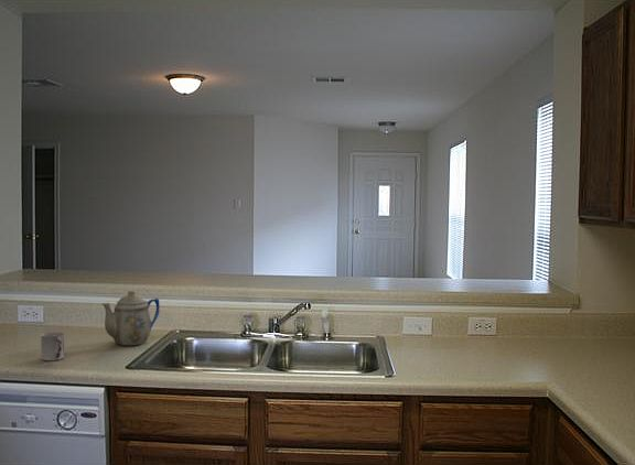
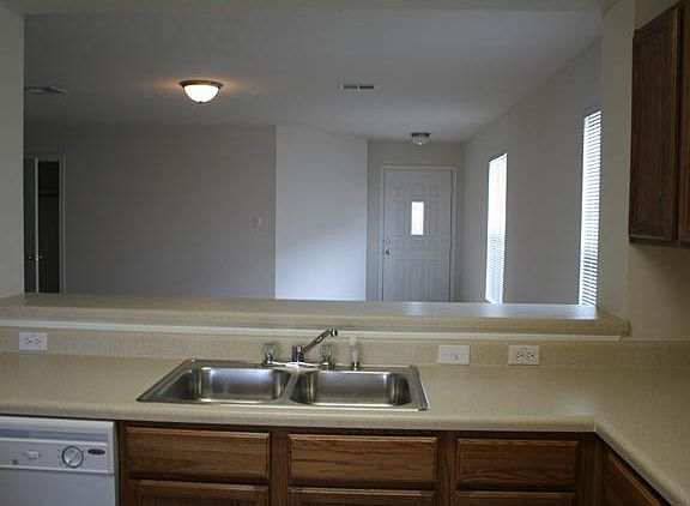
- teapot [101,290,161,346]
- cup [40,331,65,361]
